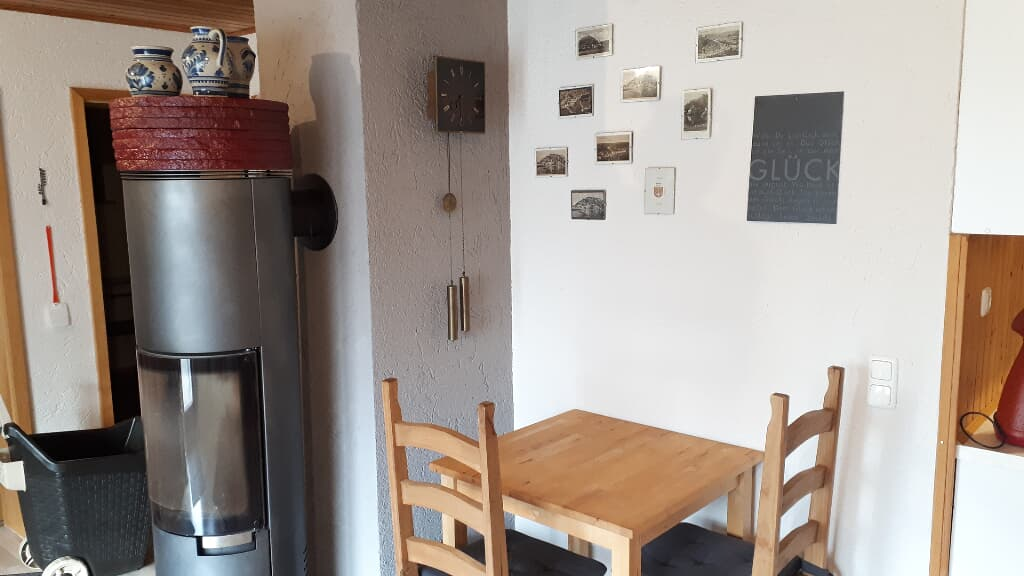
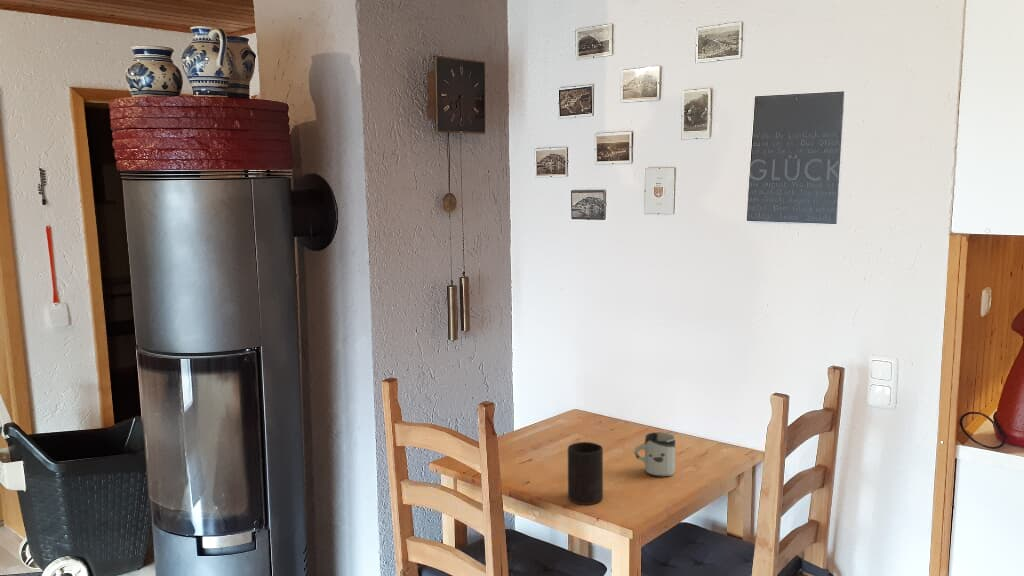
+ cup [567,441,604,506]
+ cup [633,431,676,478]
